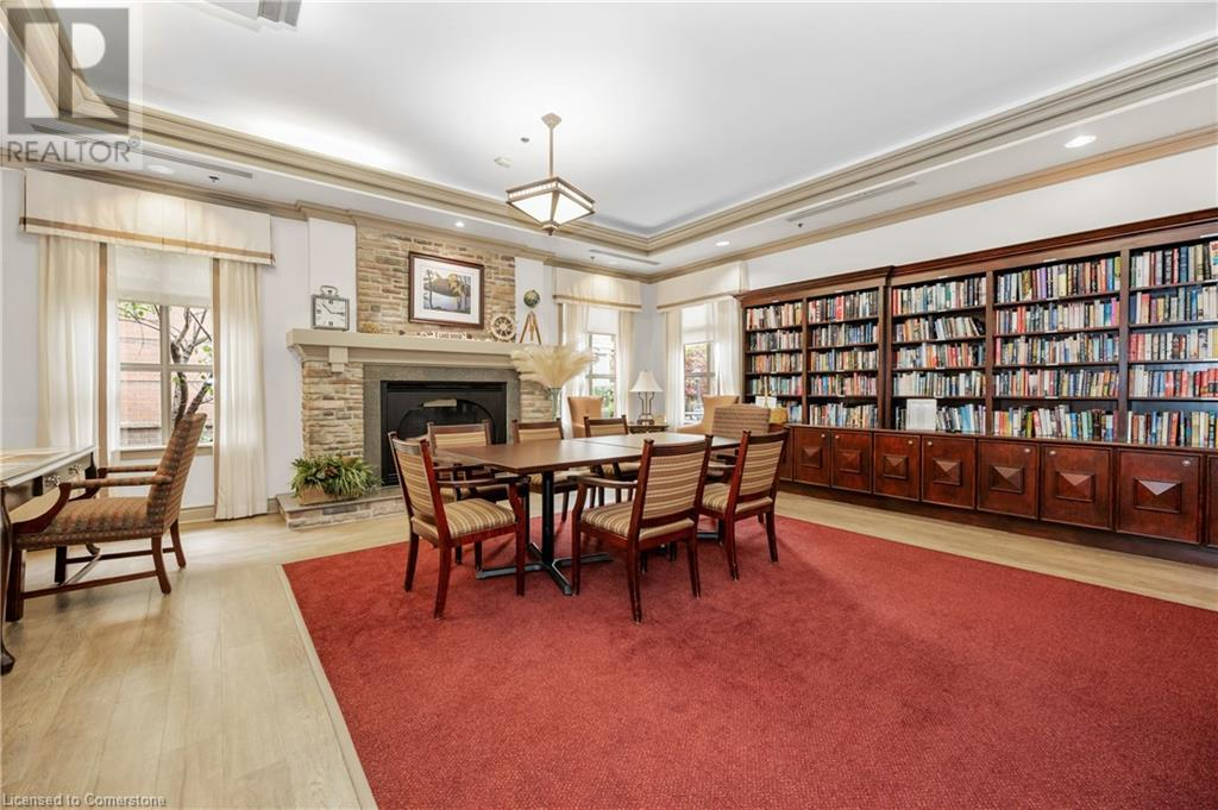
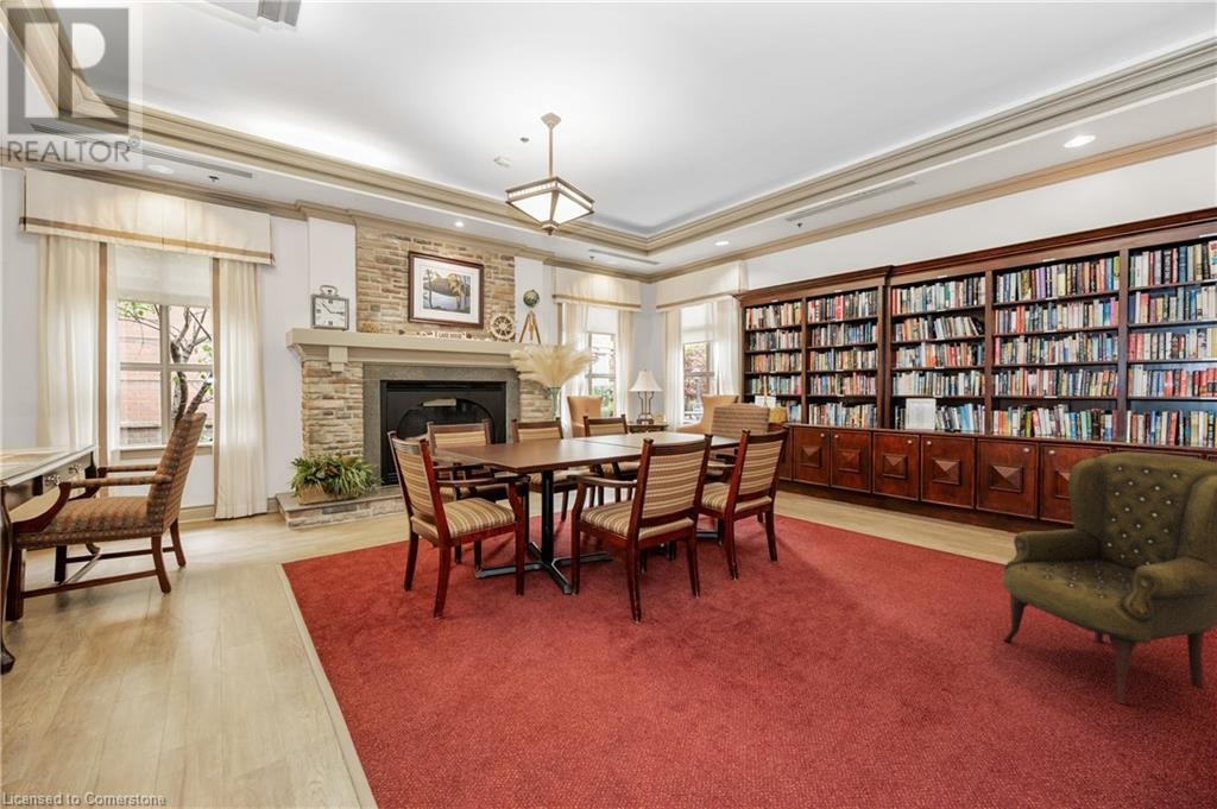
+ armchair [1002,450,1217,704]
